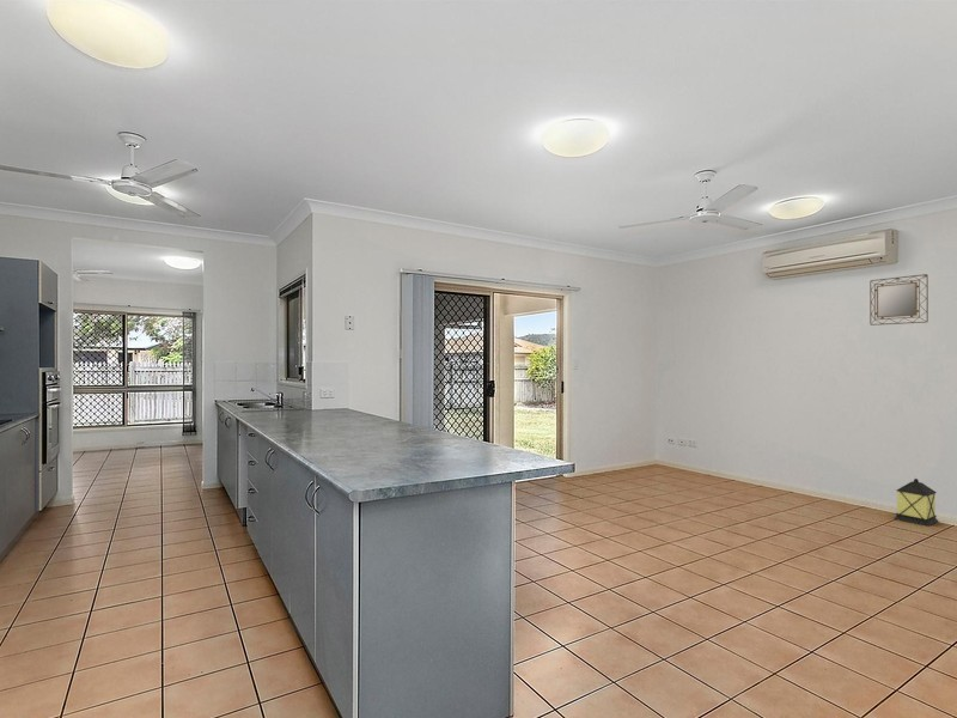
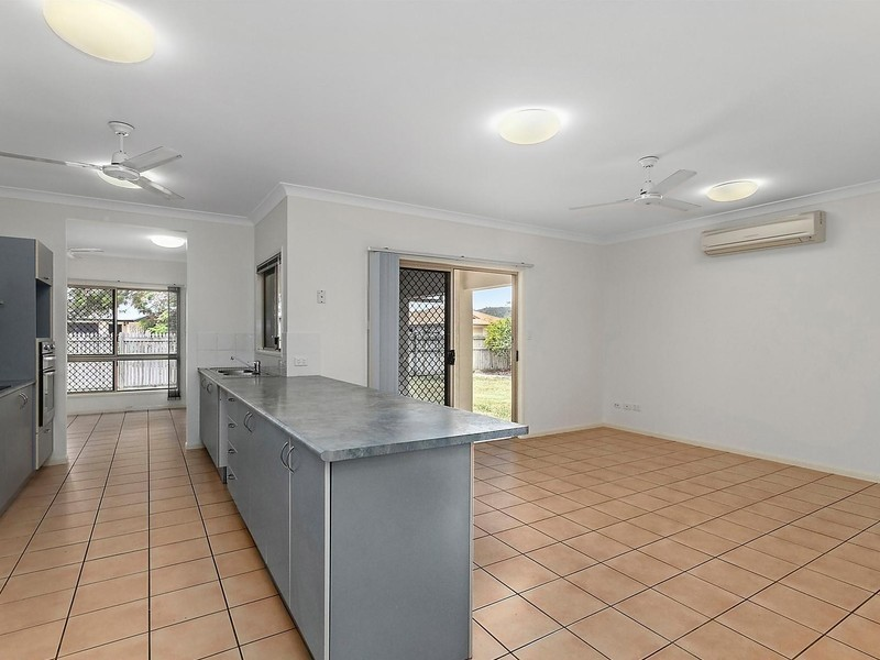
- lamp [894,477,939,528]
- home mirror [868,273,929,327]
